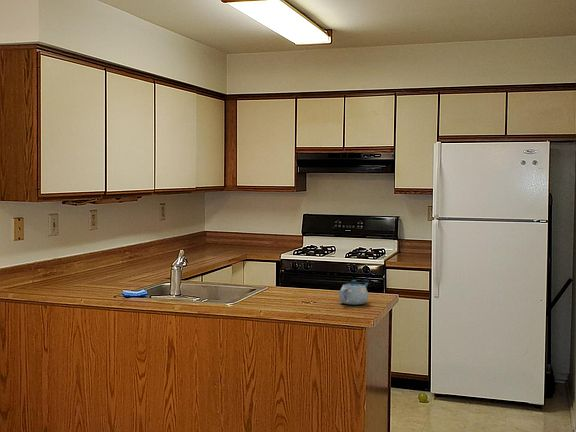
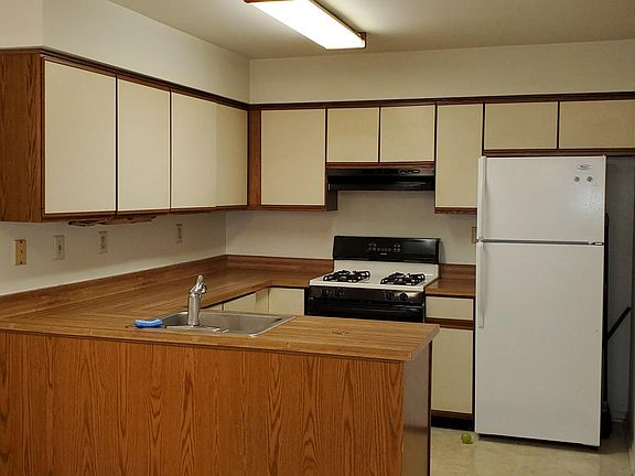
- chinaware [338,279,369,306]
